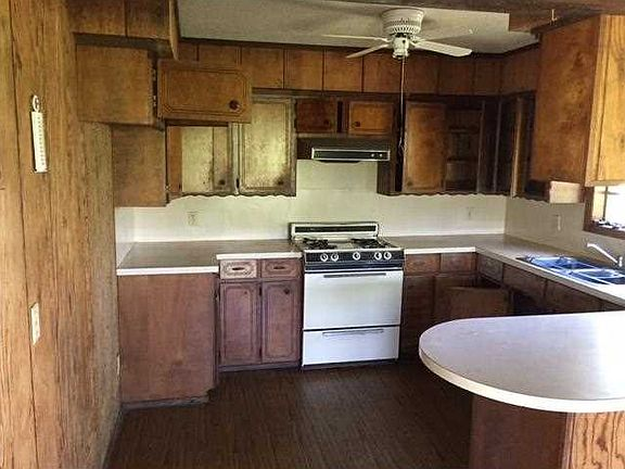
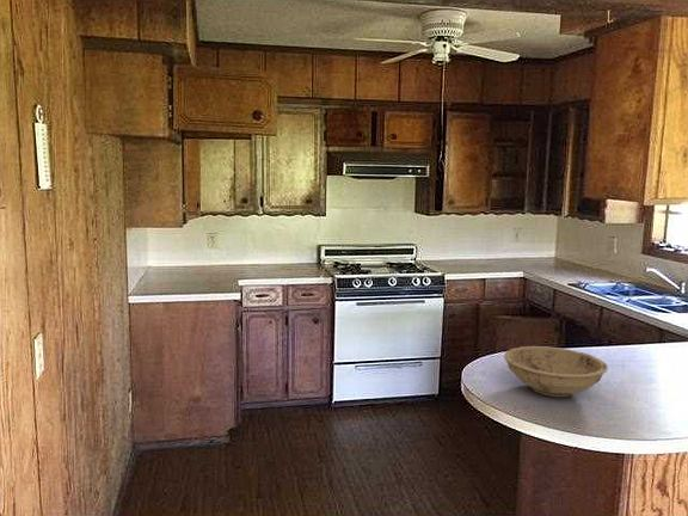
+ bowl [503,345,609,398]
